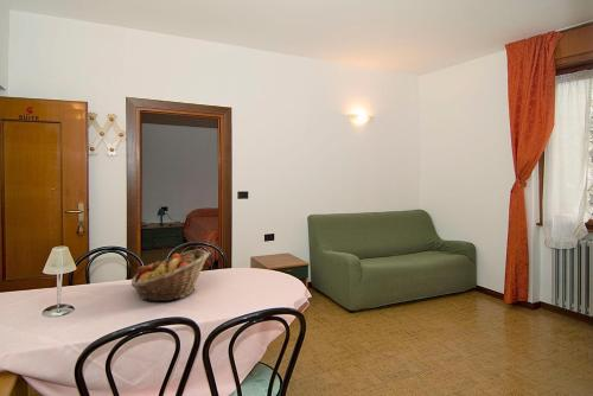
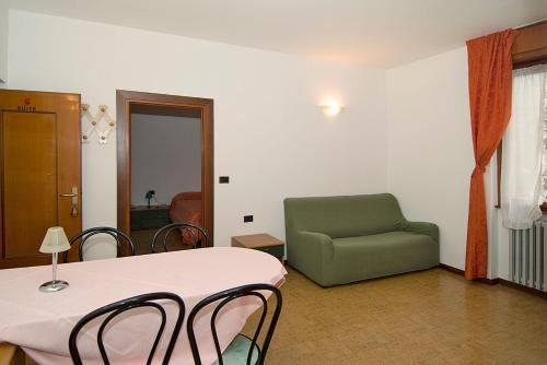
- fruit basket [130,248,211,302]
